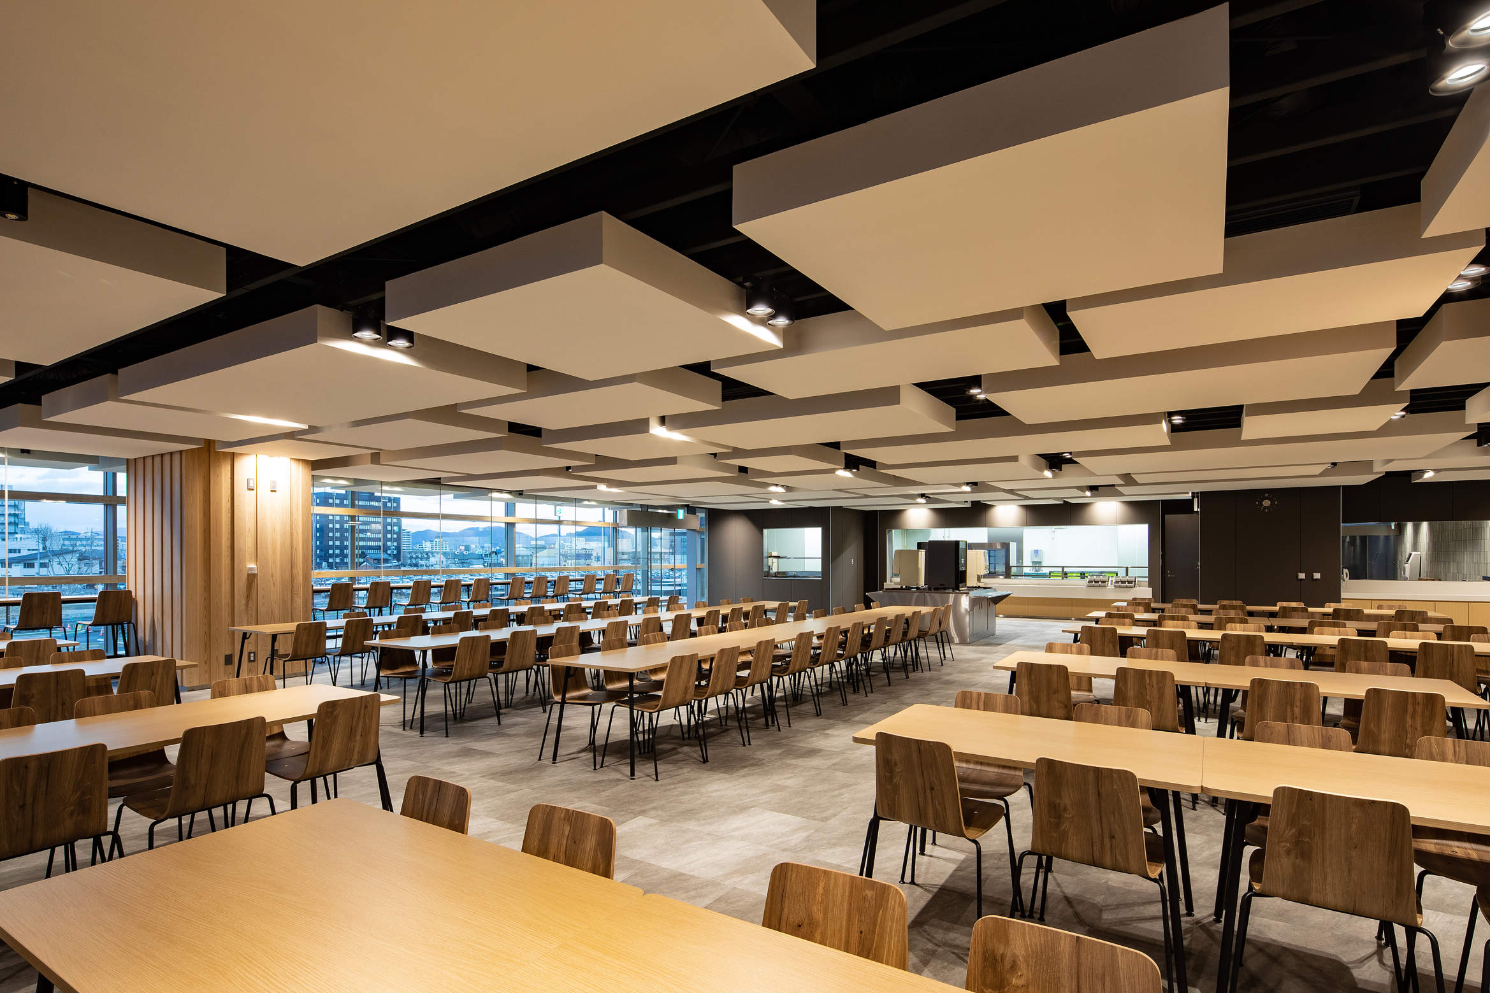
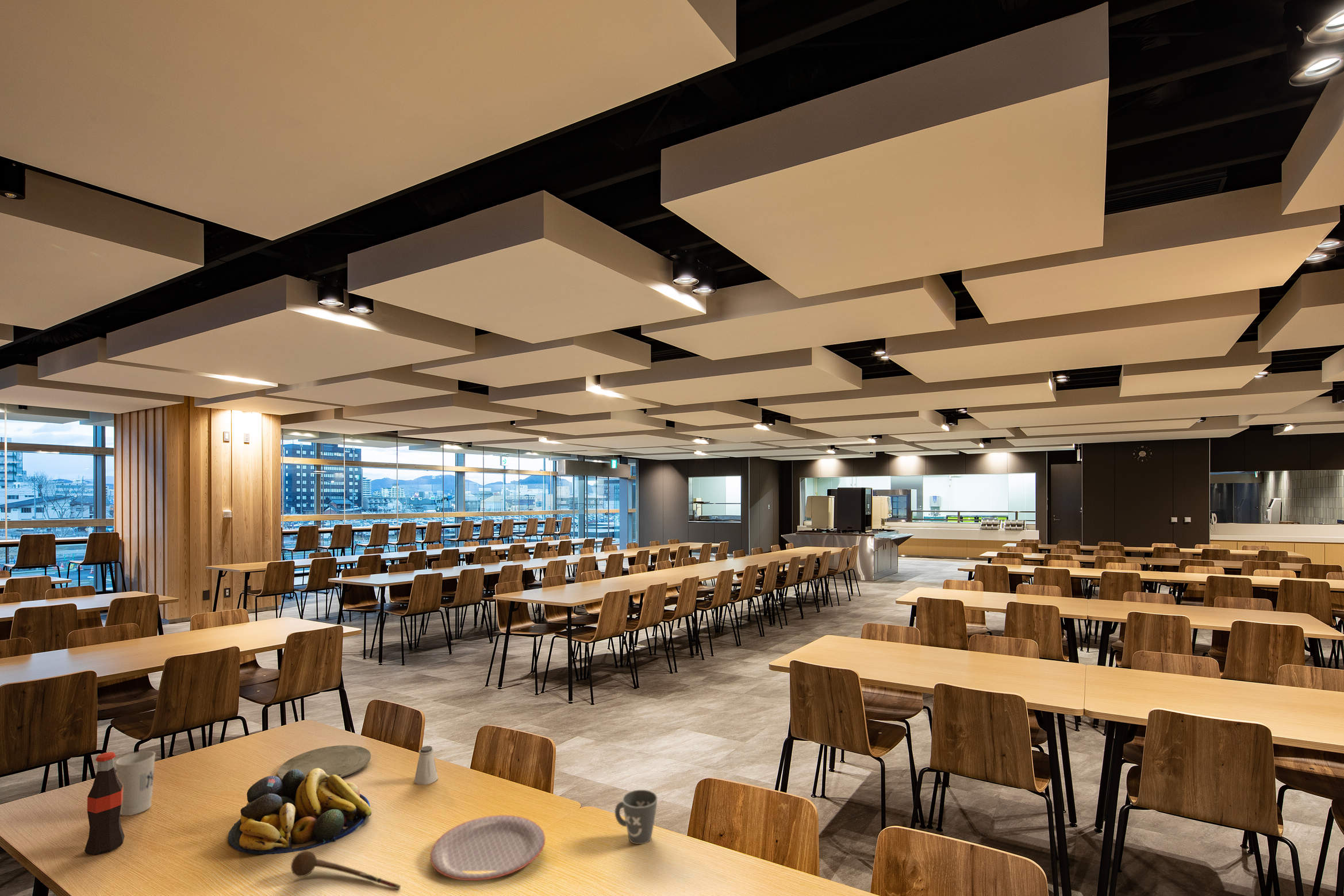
+ mug [615,789,658,845]
+ plate [278,745,371,780]
+ saltshaker [414,745,439,785]
+ spoon [290,849,401,890]
+ fruit bowl [228,768,372,855]
+ bottle [84,752,125,856]
+ cup [115,751,156,816]
+ plate [429,814,546,881]
